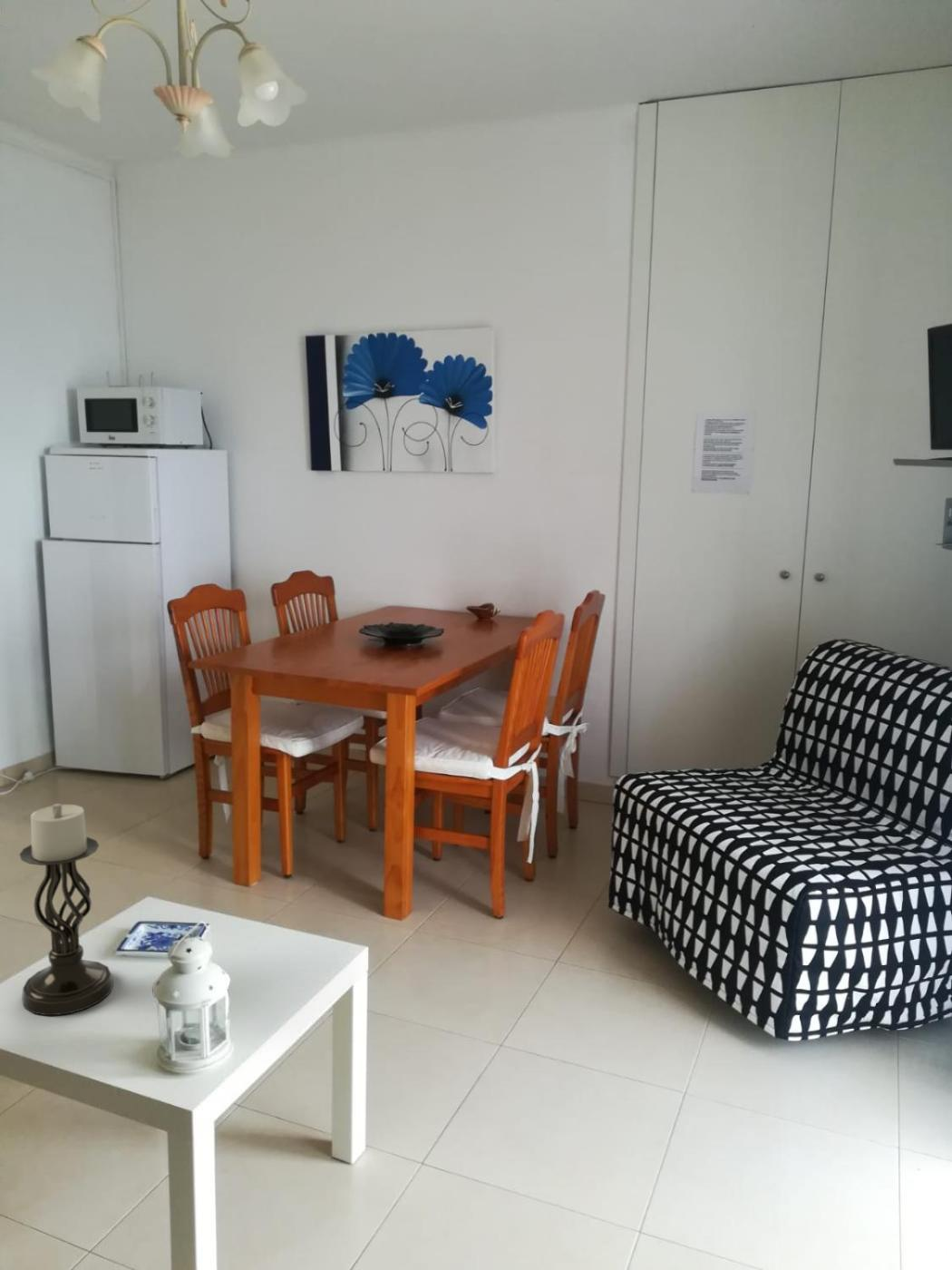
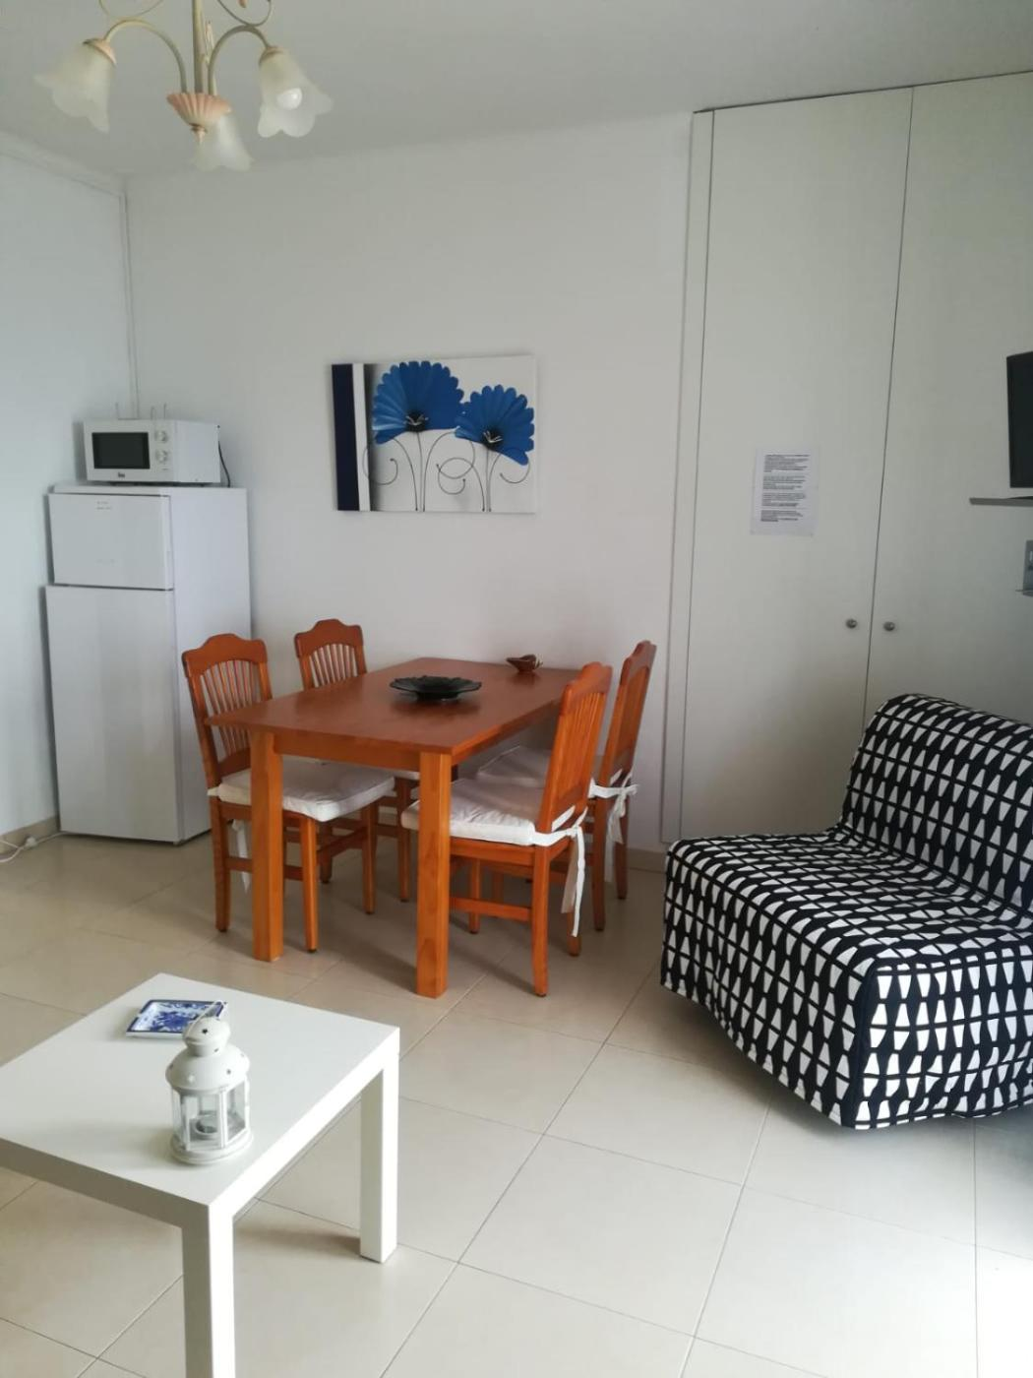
- candle holder [18,803,114,1016]
